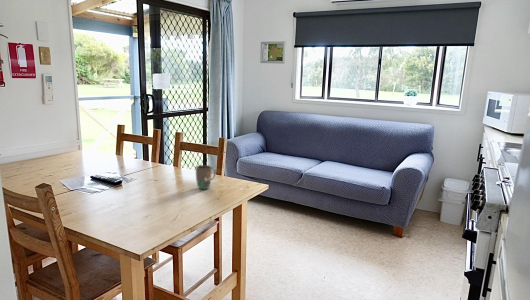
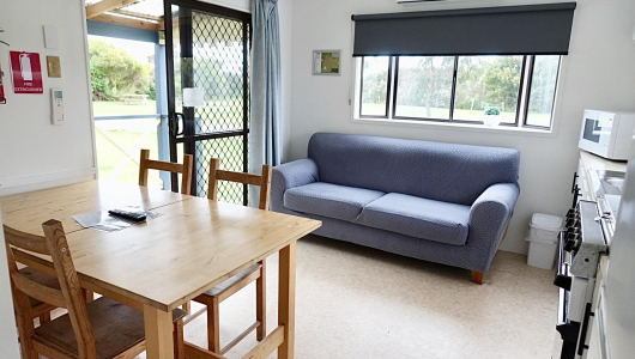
- mug [195,164,217,190]
